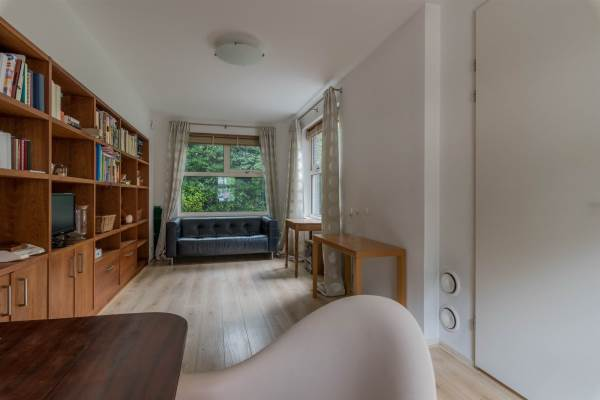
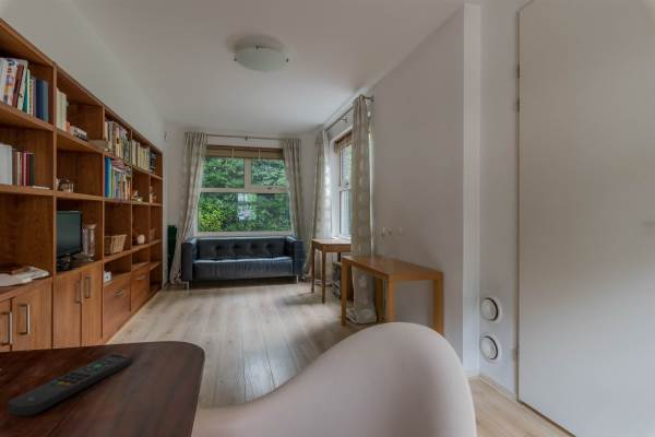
+ remote control [7,352,133,416]
